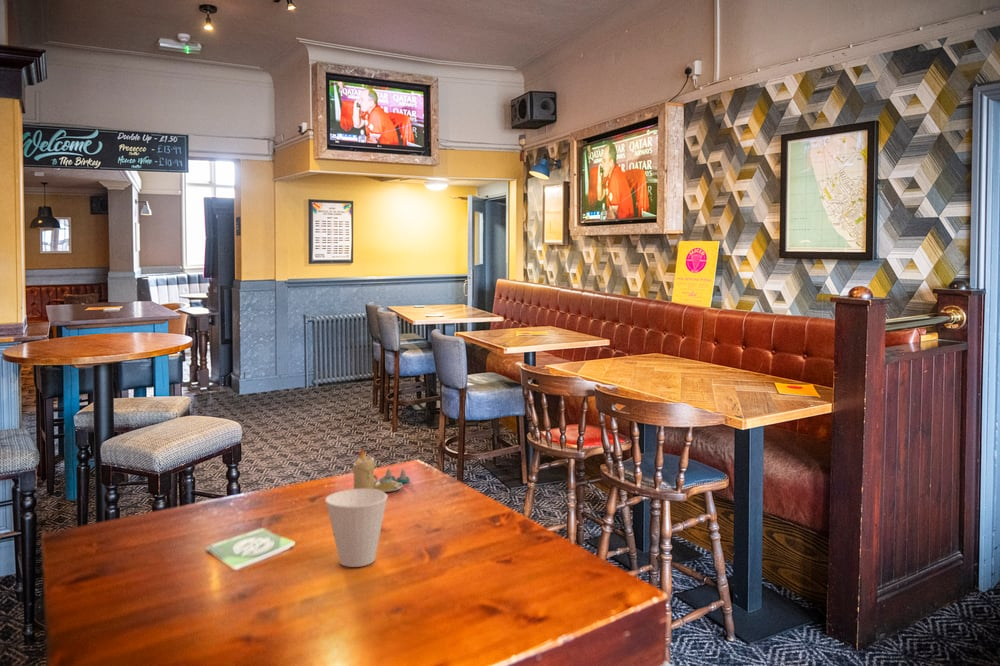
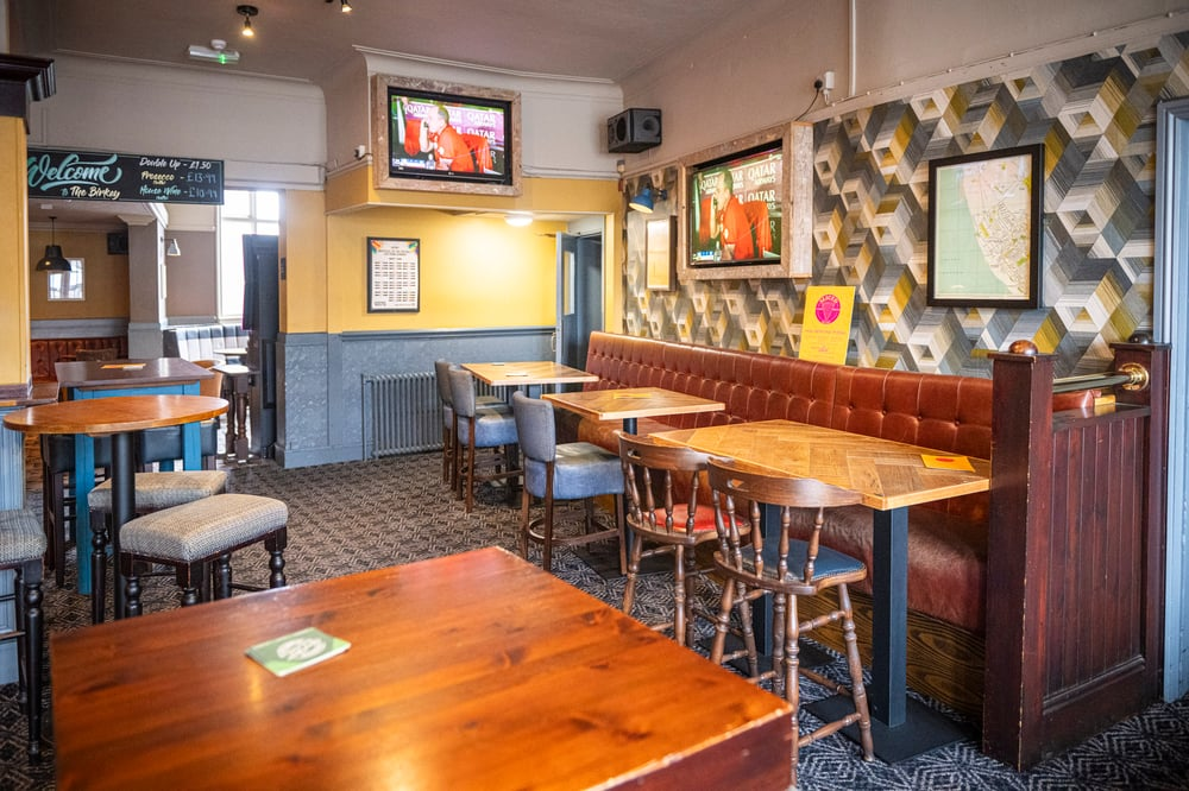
- cup [324,488,389,568]
- salt and pepper shaker set [374,467,411,493]
- candle [352,447,376,490]
